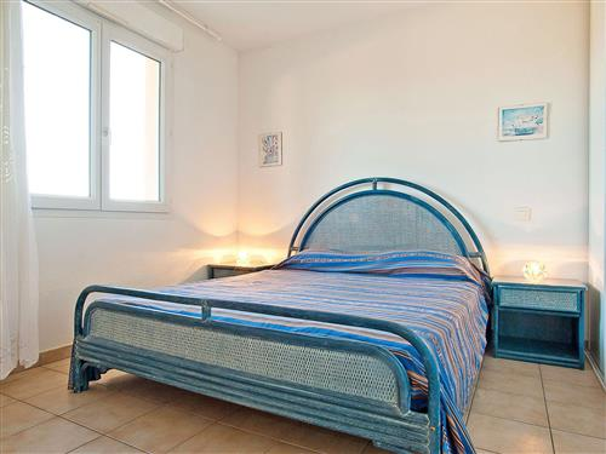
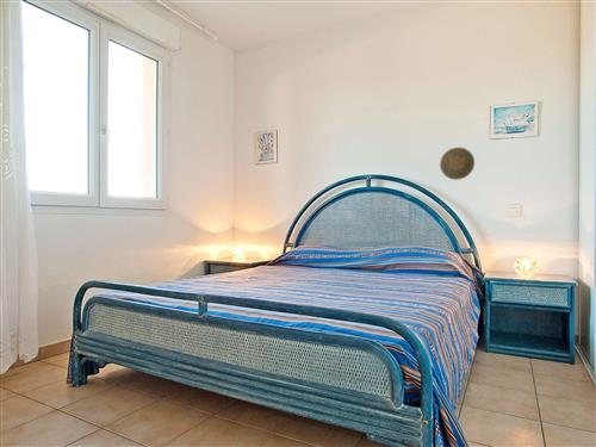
+ decorative plate [439,147,476,181]
